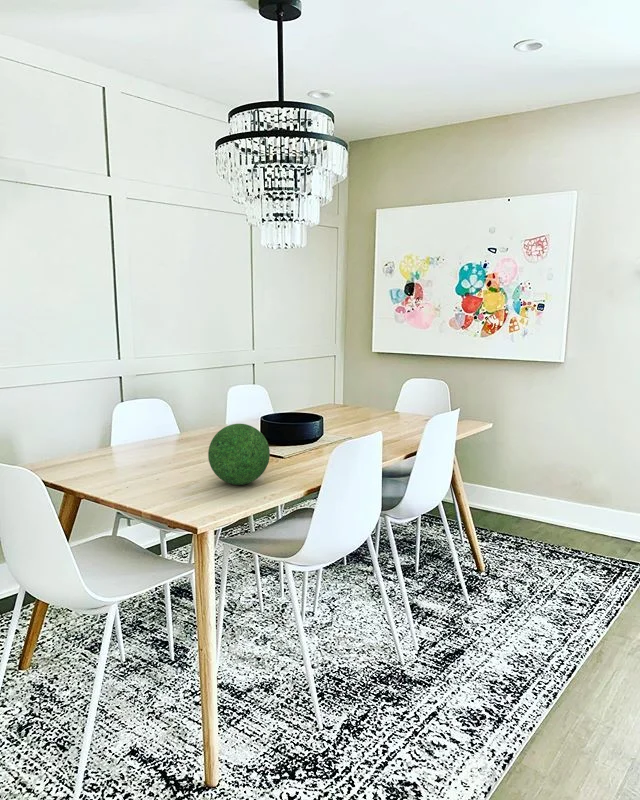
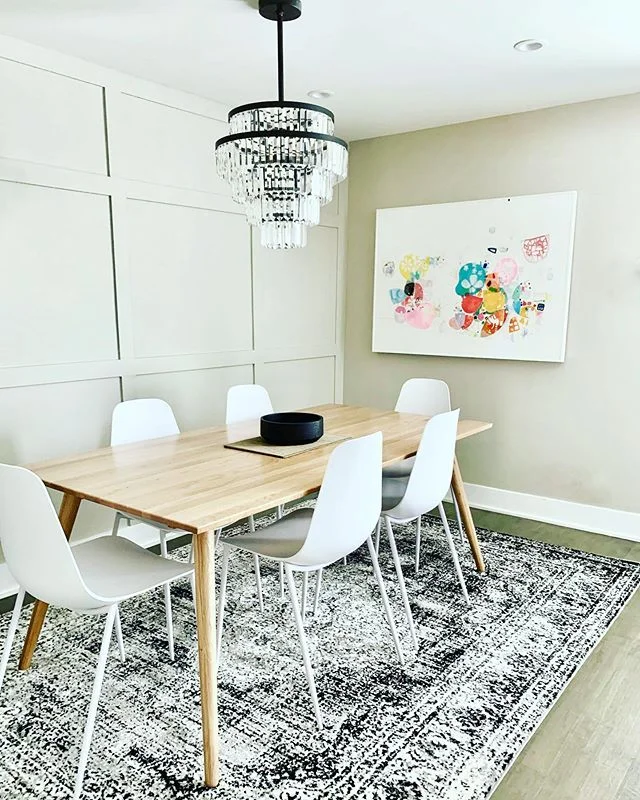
- decorative ball [207,423,271,486]
